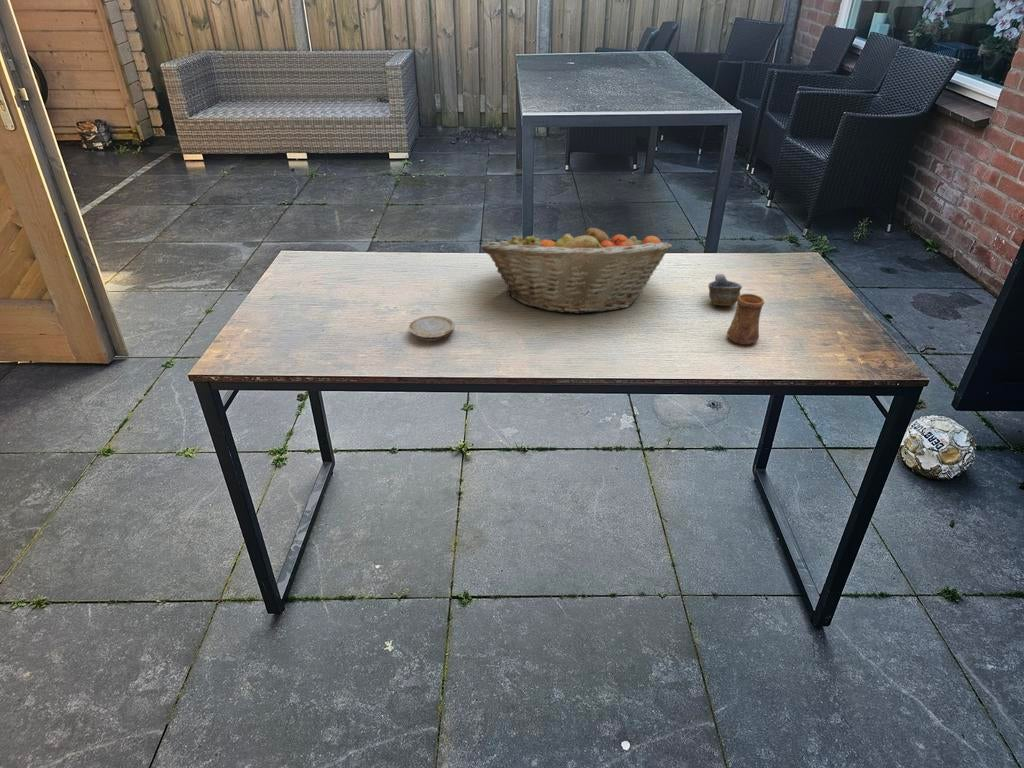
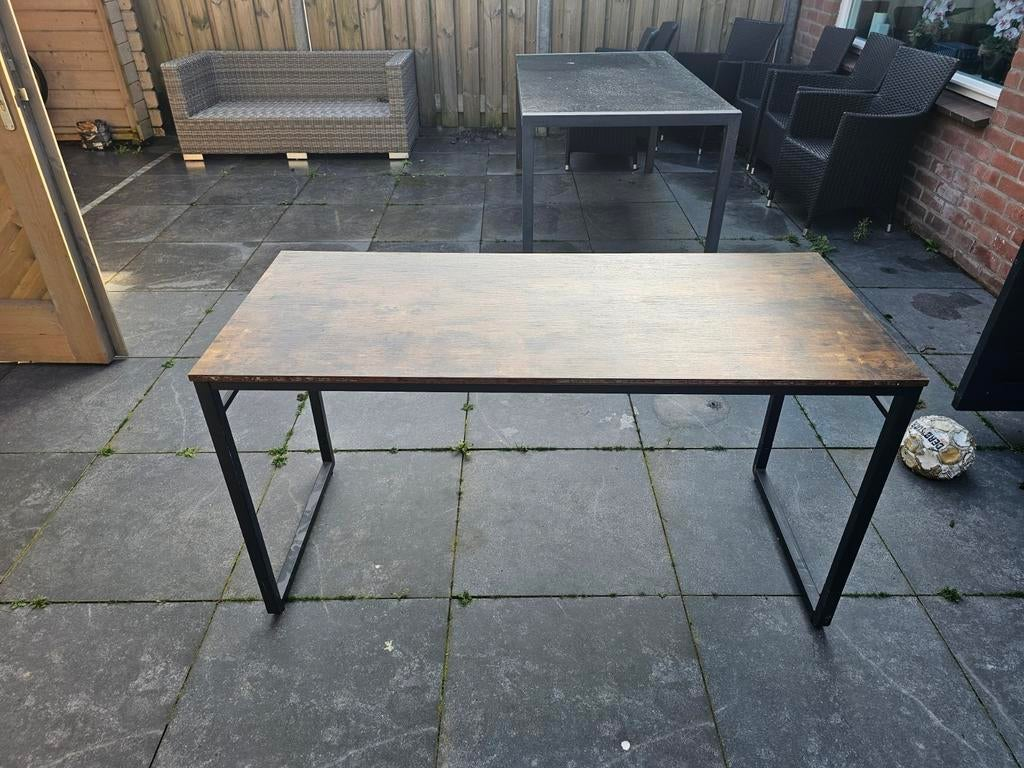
- wood slice [408,315,456,341]
- cup [707,273,743,307]
- cup [726,293,765,346]
- fruit basket [480,222,673,315]
